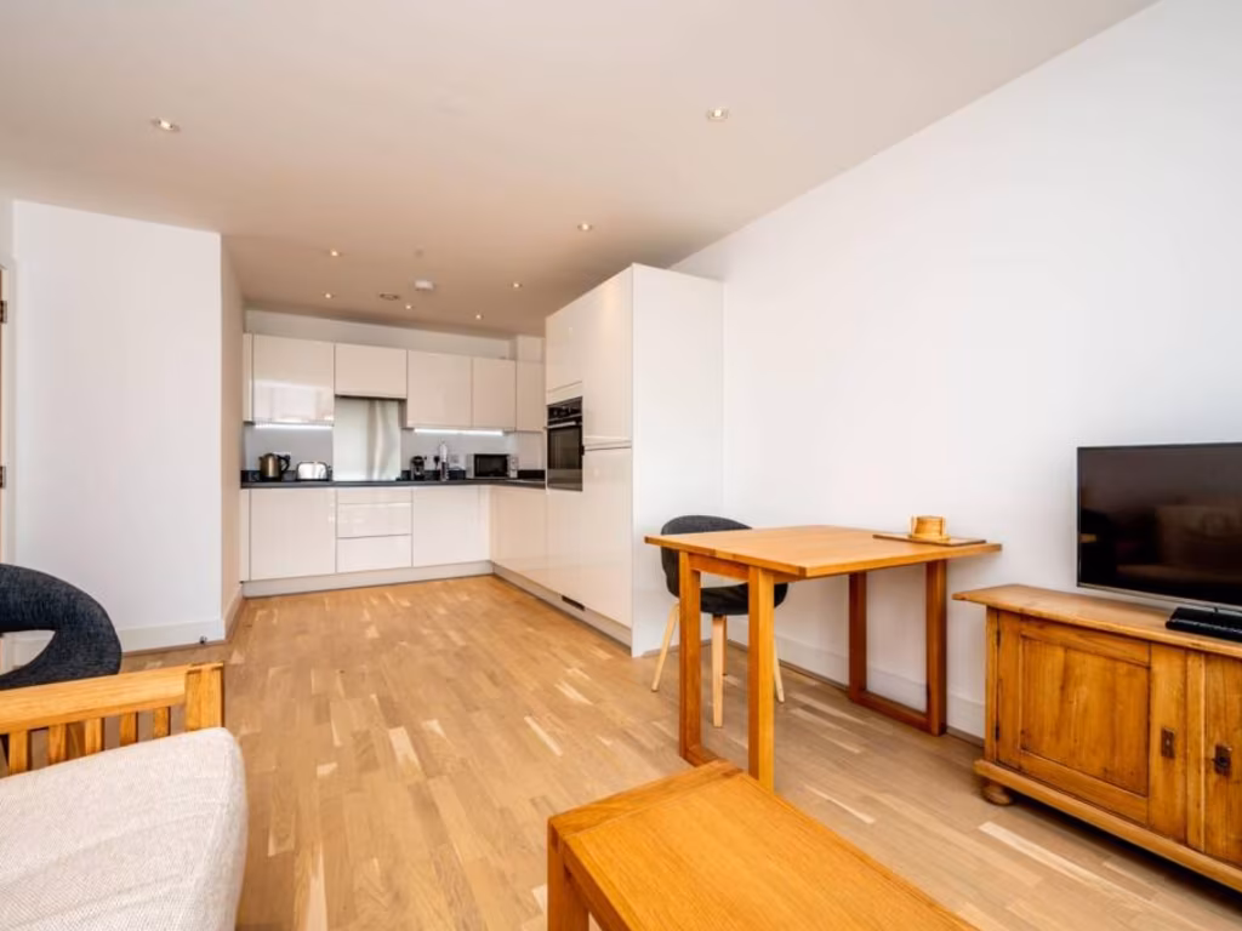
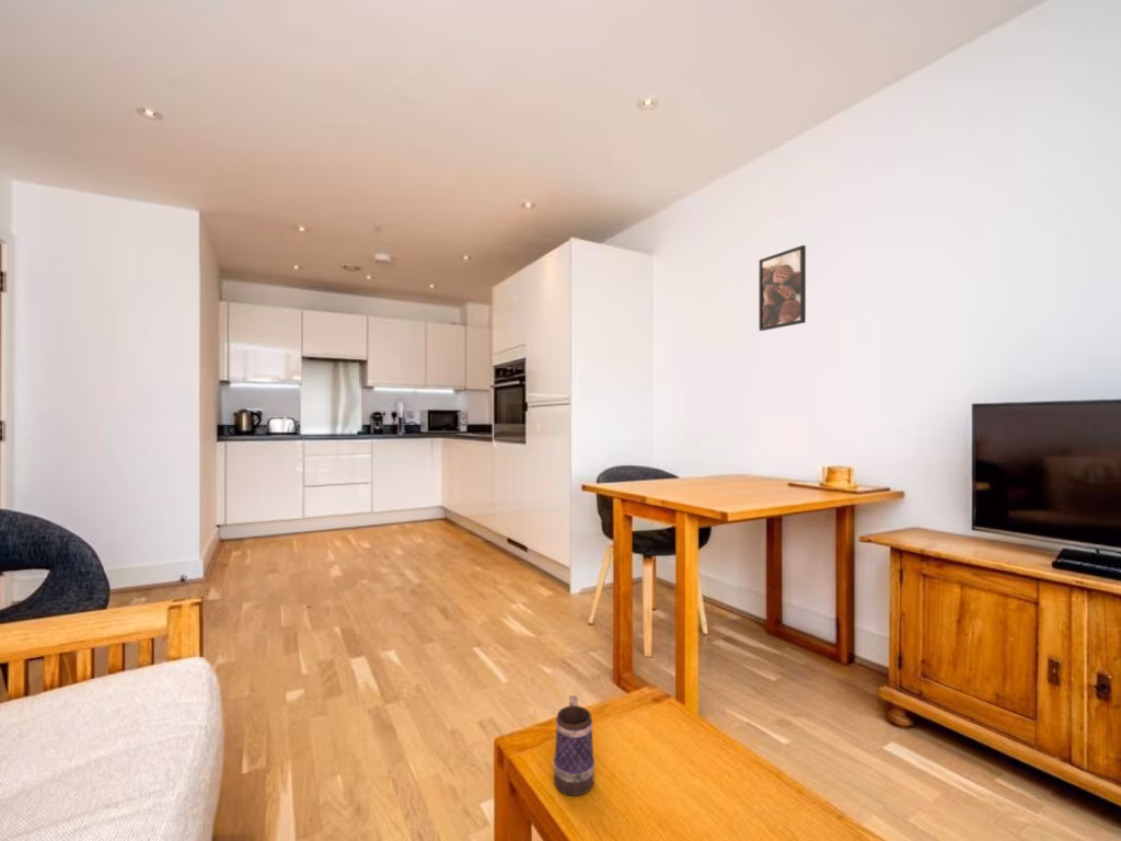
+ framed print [758,244,807,332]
+ mug [553,694,596,797]
